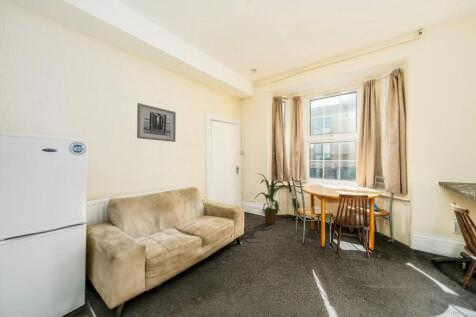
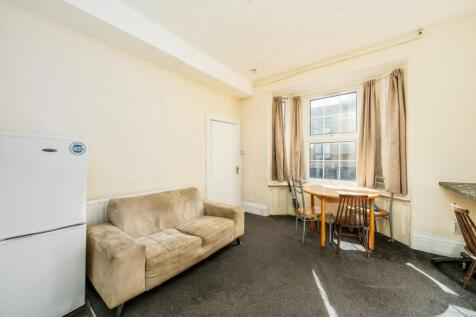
- house plant [253,172,293,226]
- wall art [136,102,177,143]
